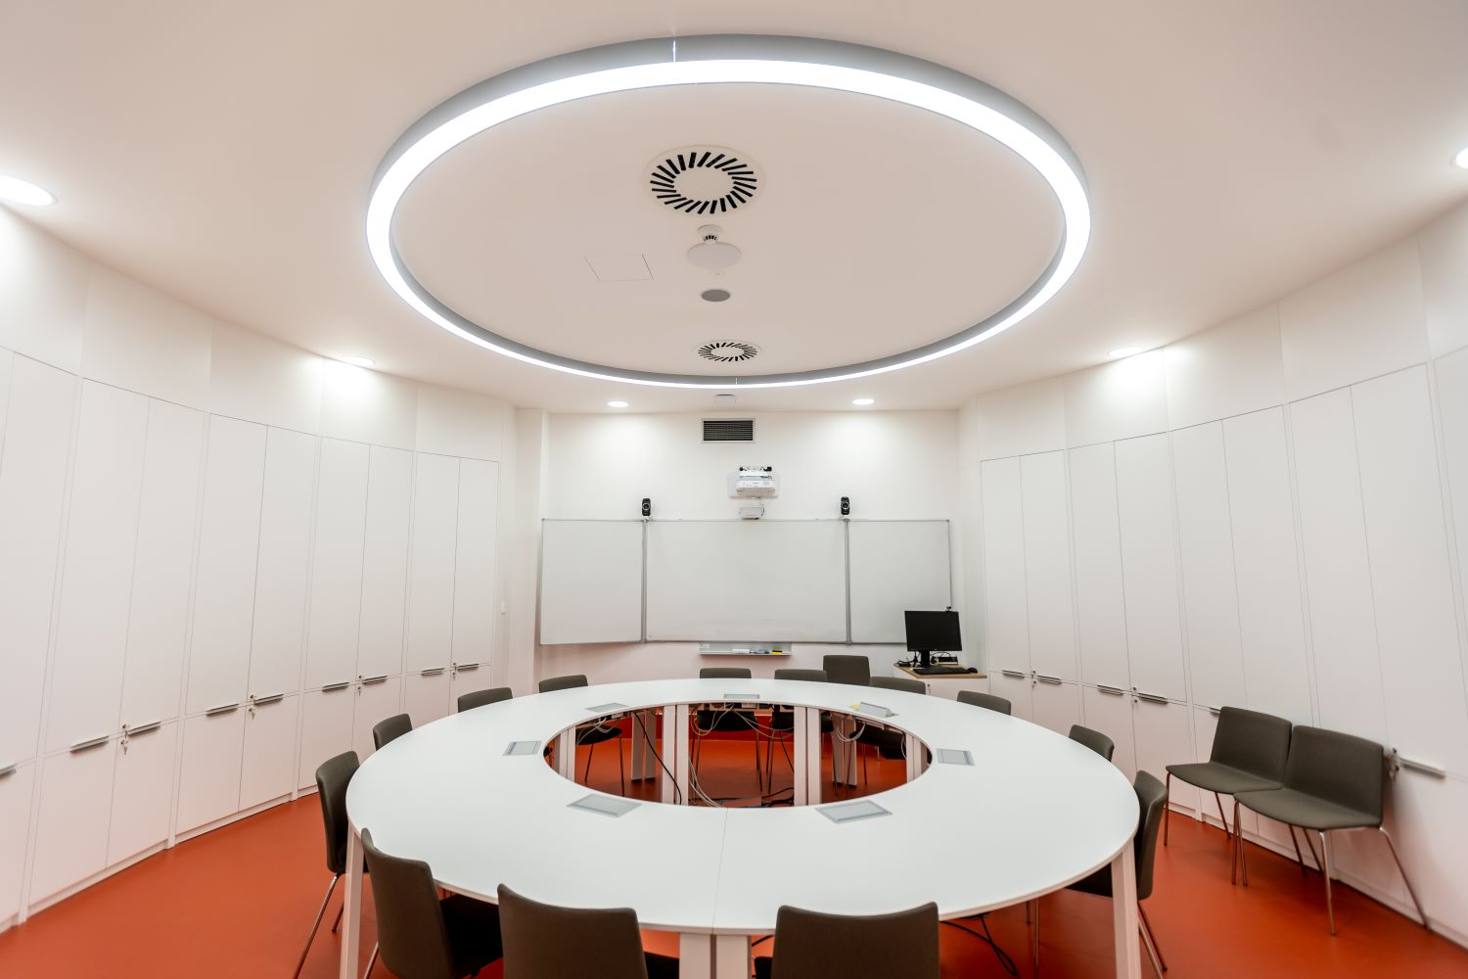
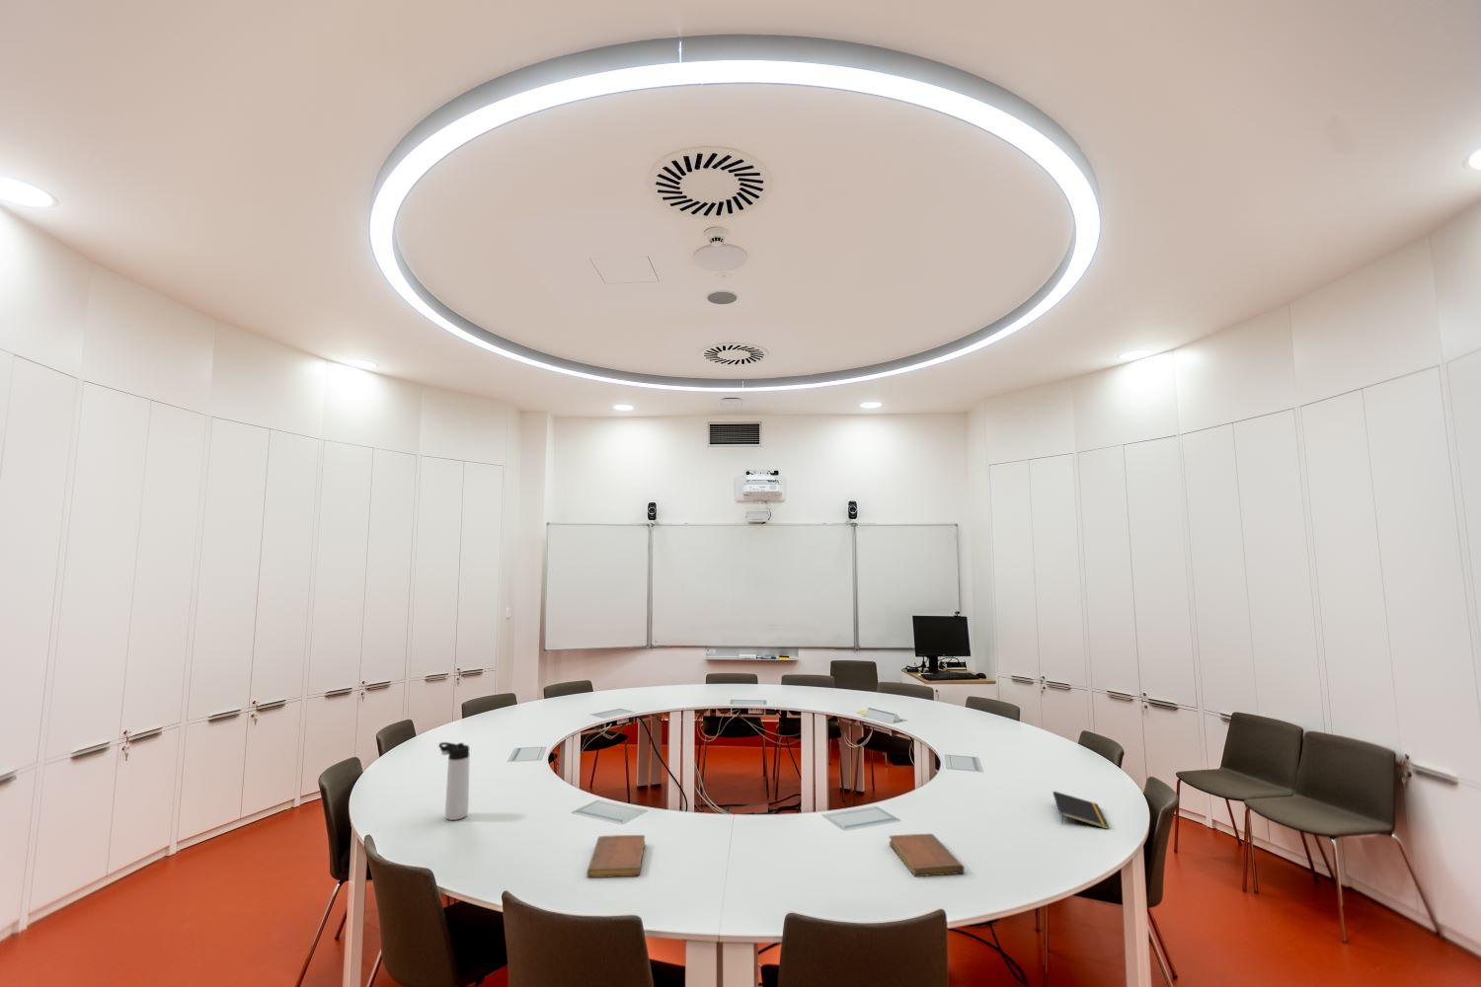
+ notepad [1051,790,1110,831]
+ notebook [888,833,964,878]
+ thermos bottle [437,741,469,821]
+ notebook [585,834,646,878]
